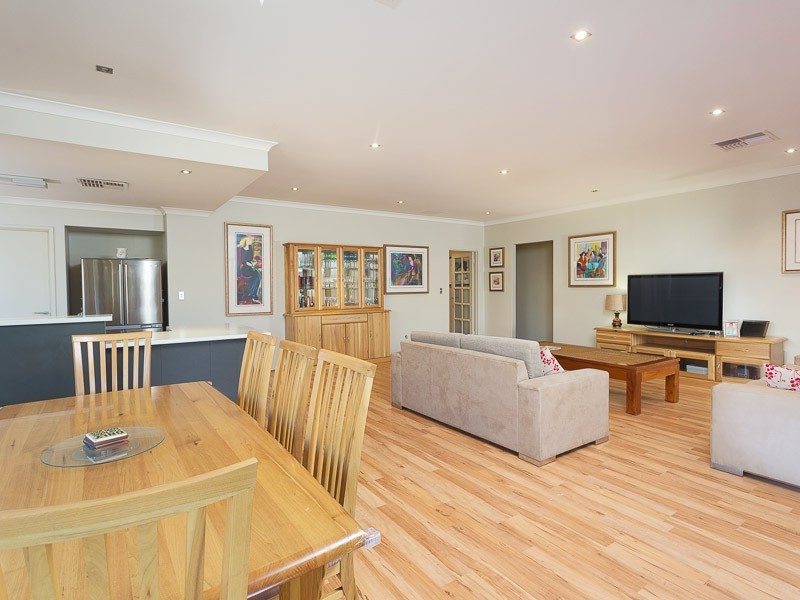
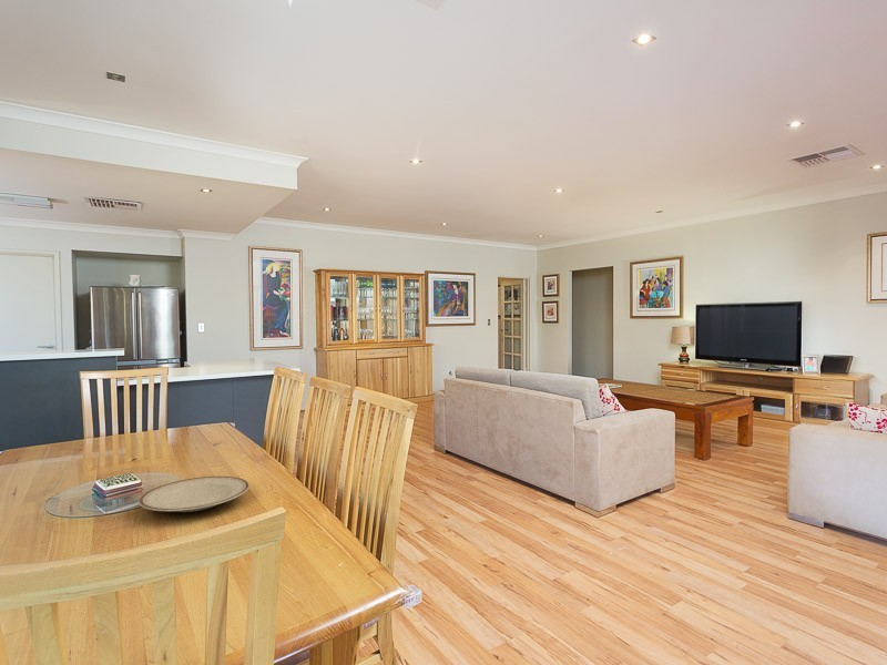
+ plate [137,475,251,513]
